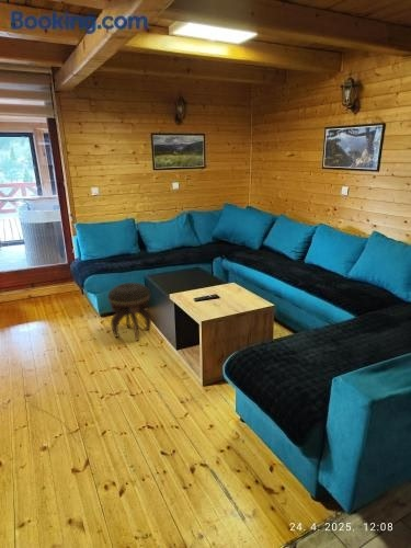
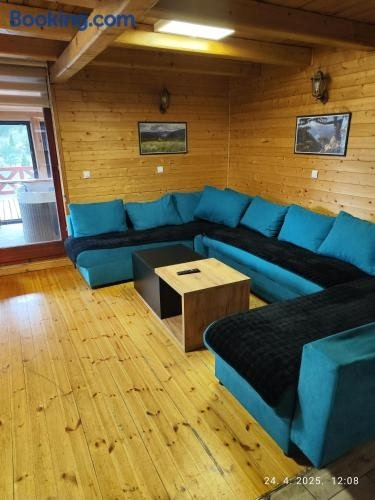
- footstool [106,282,152,342]
